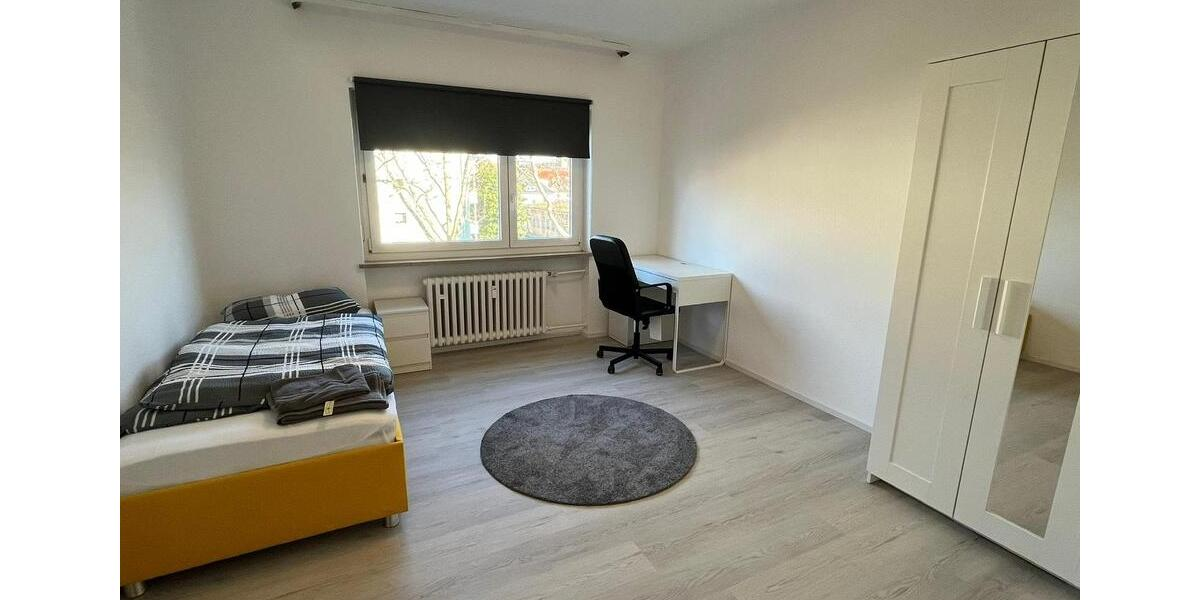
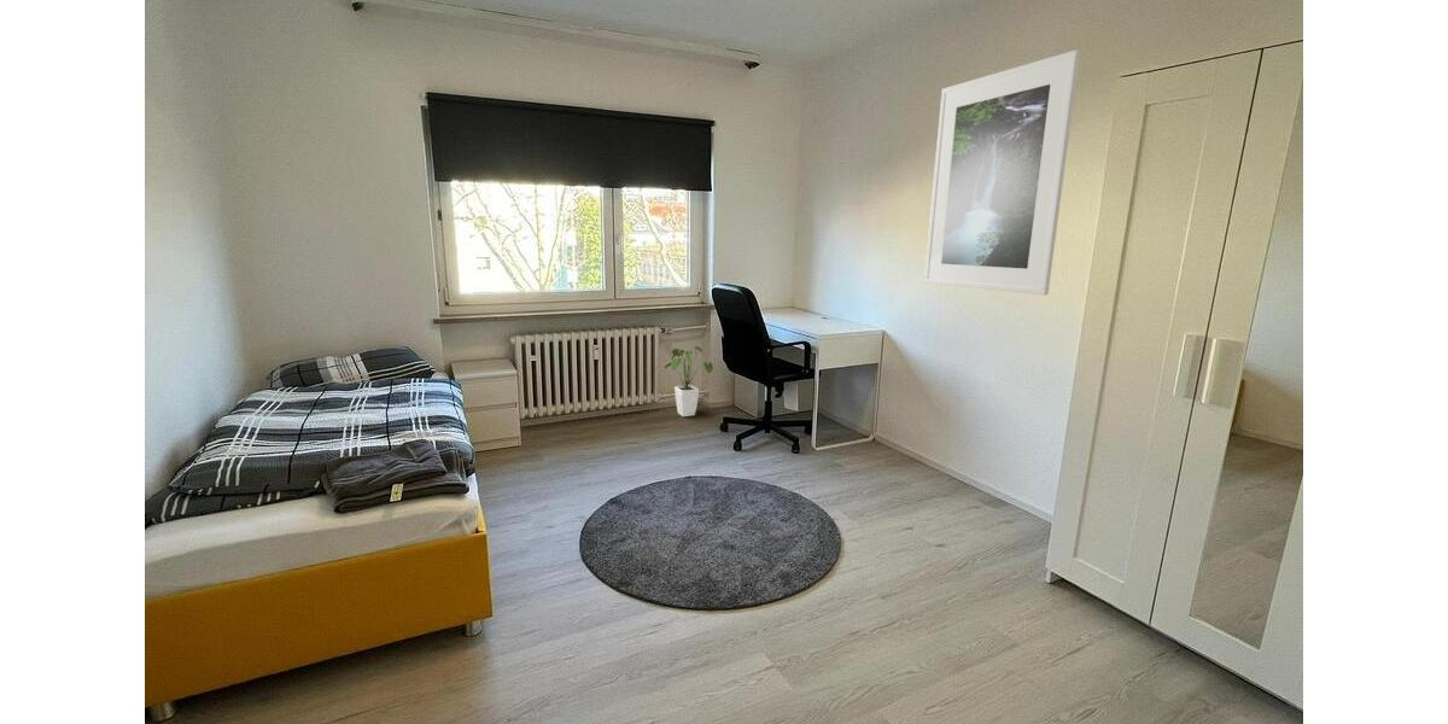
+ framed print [923,48,1081,296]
+ house plant [664,343,714,418]
